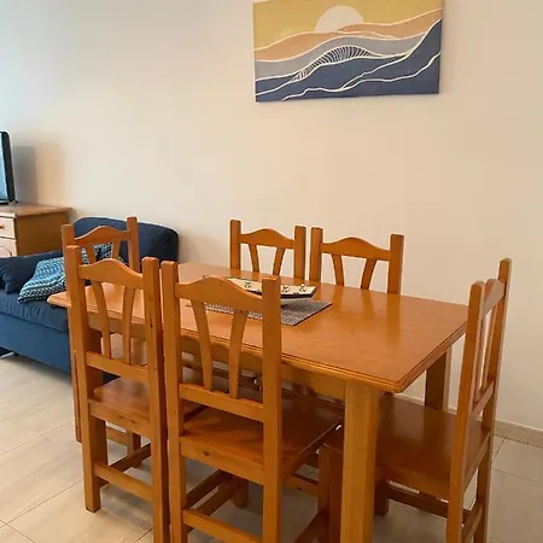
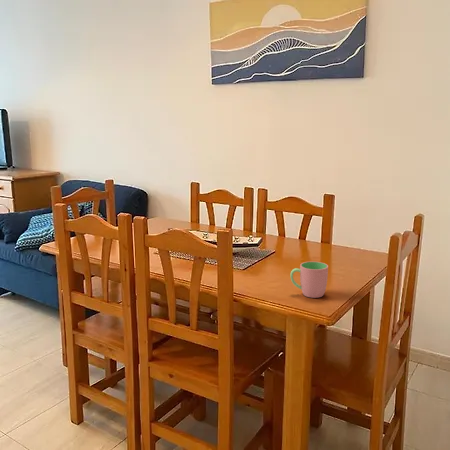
+ cup [289,261,329,299]
